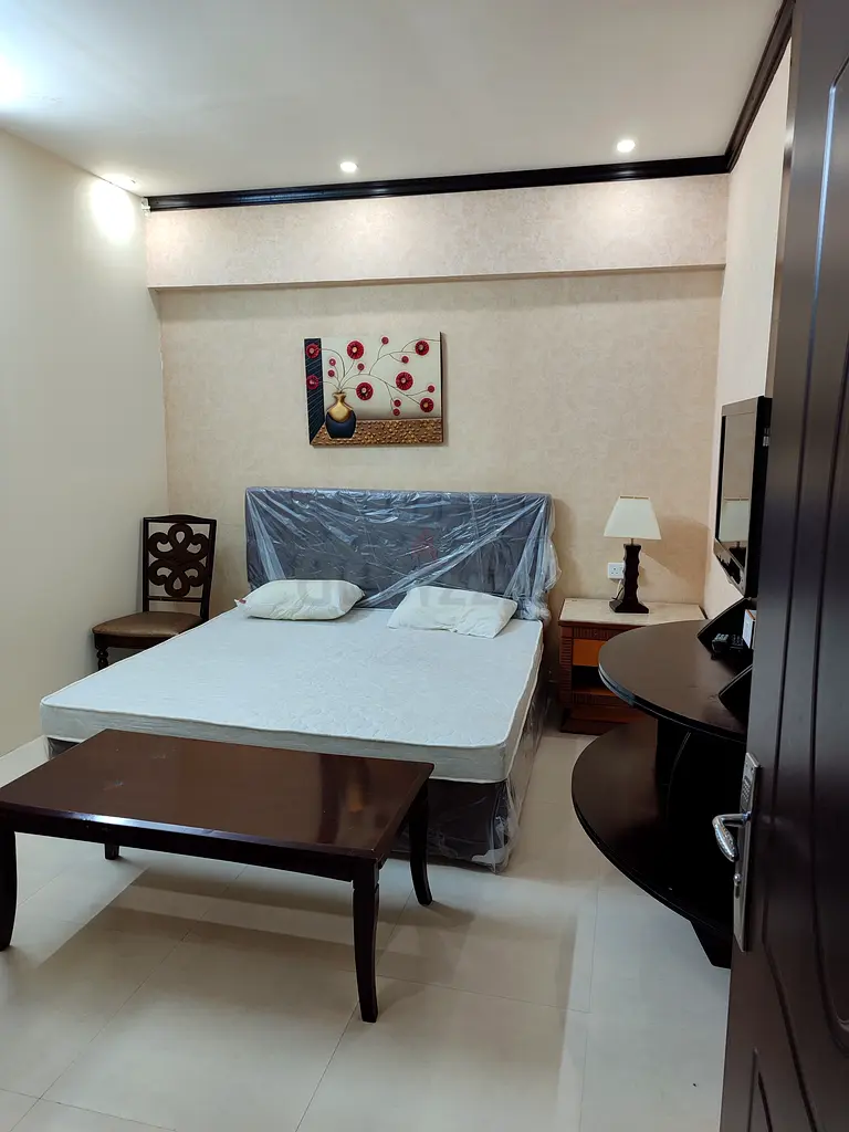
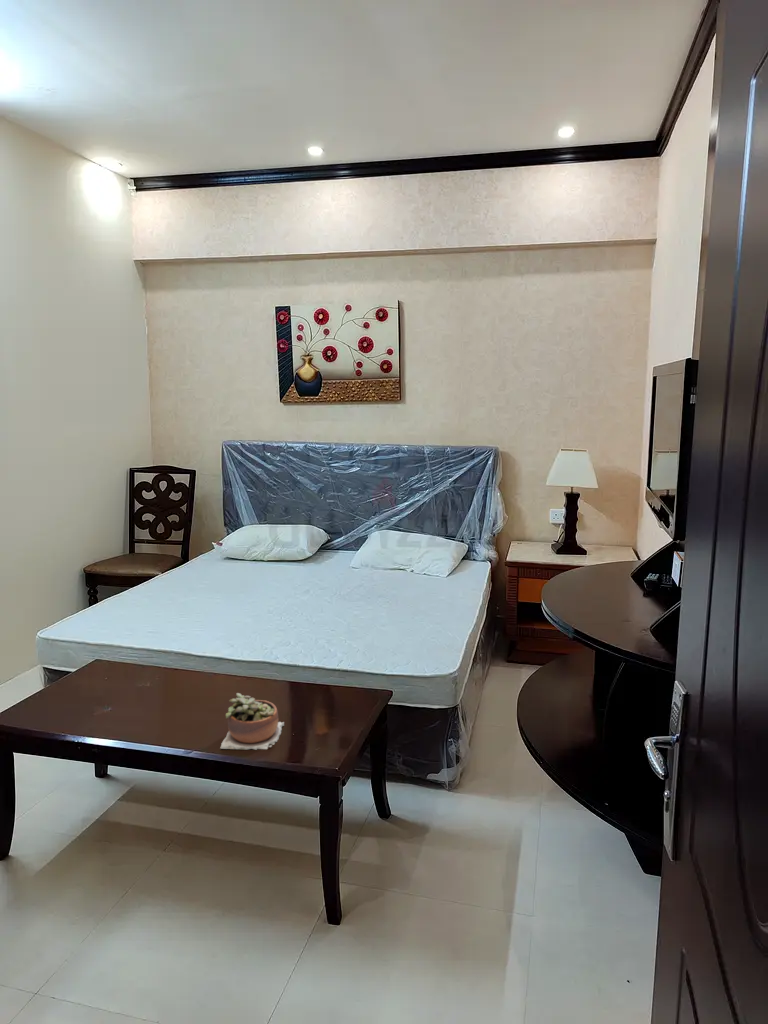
+ succulent plant [219,692,285,751]
